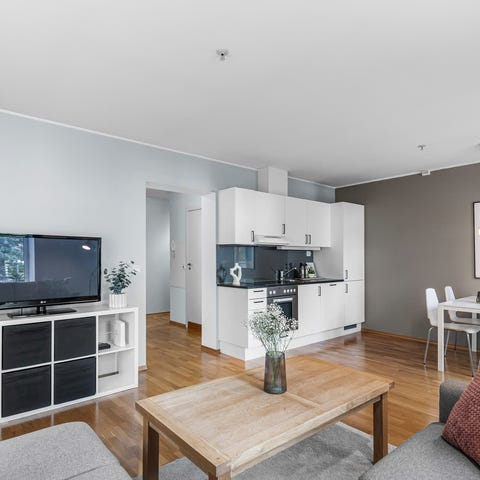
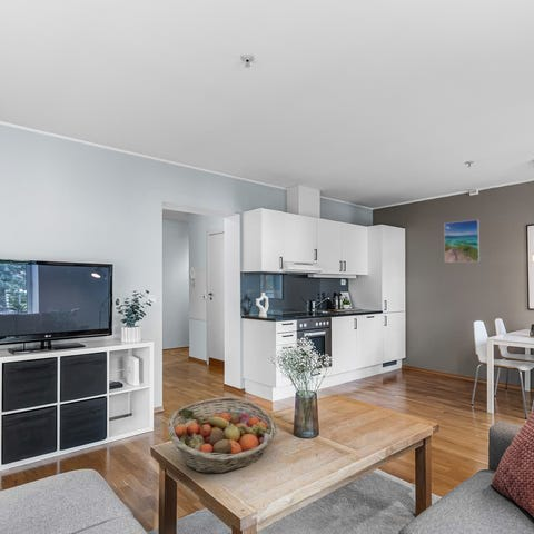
+ fruit basket [167,396,277,475]
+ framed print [443,219,481,264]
